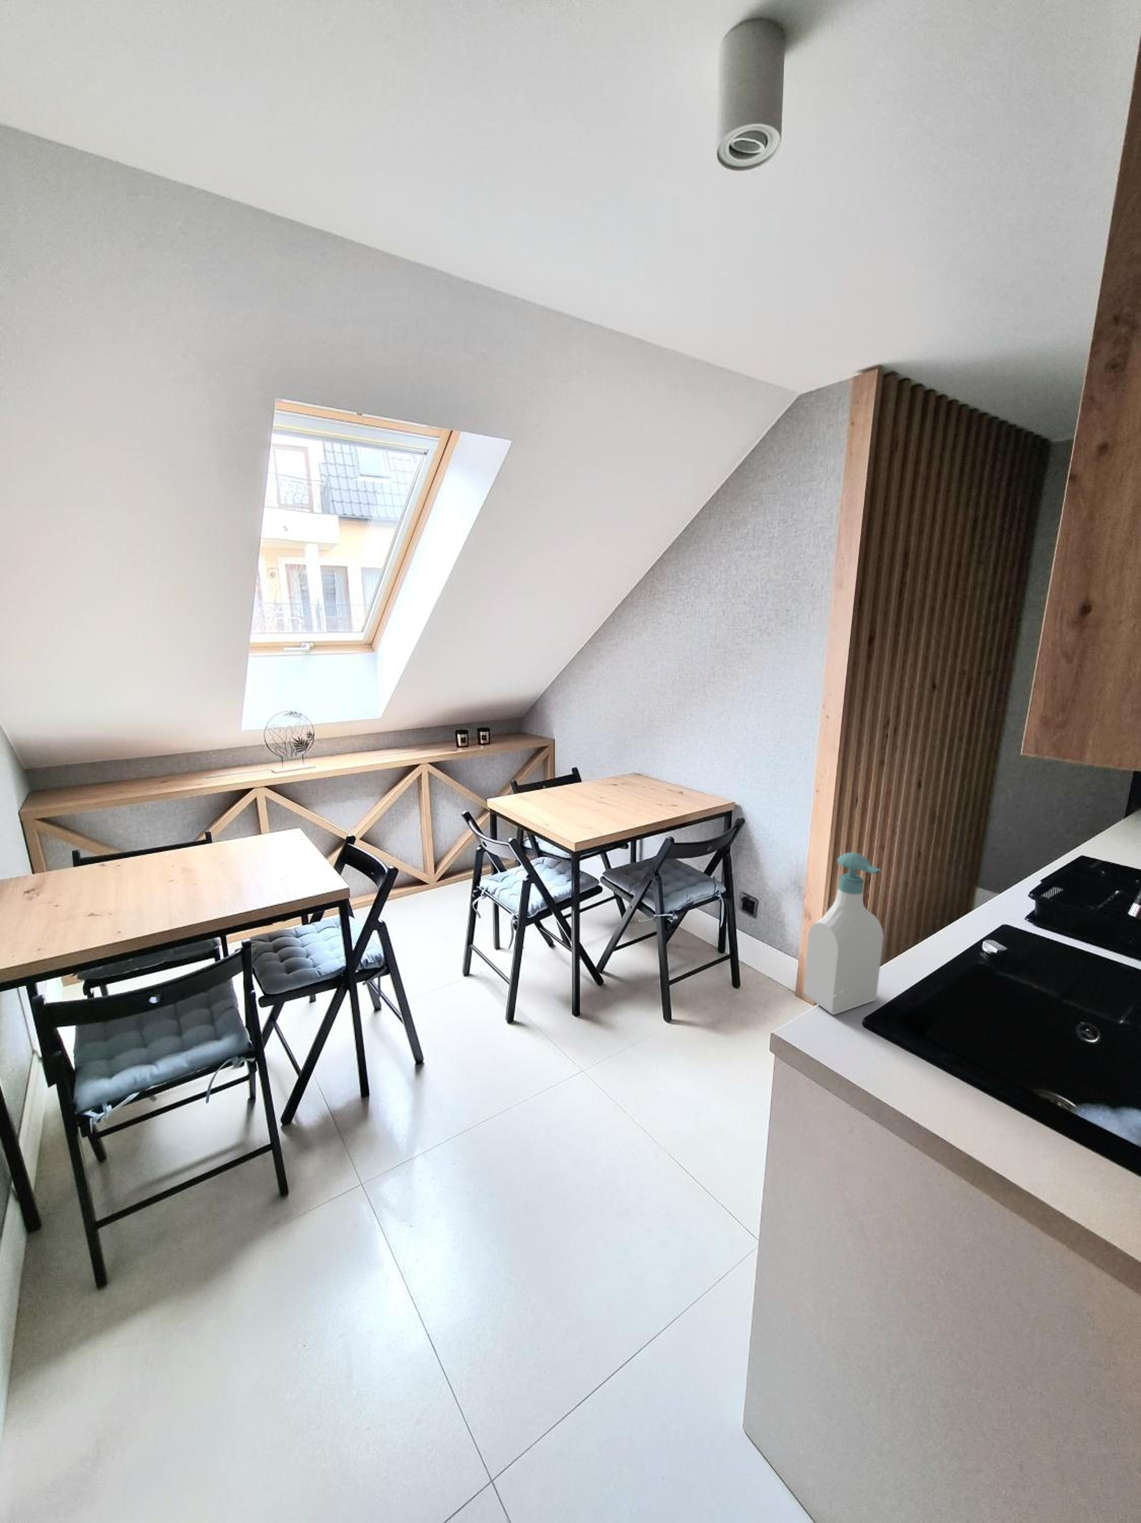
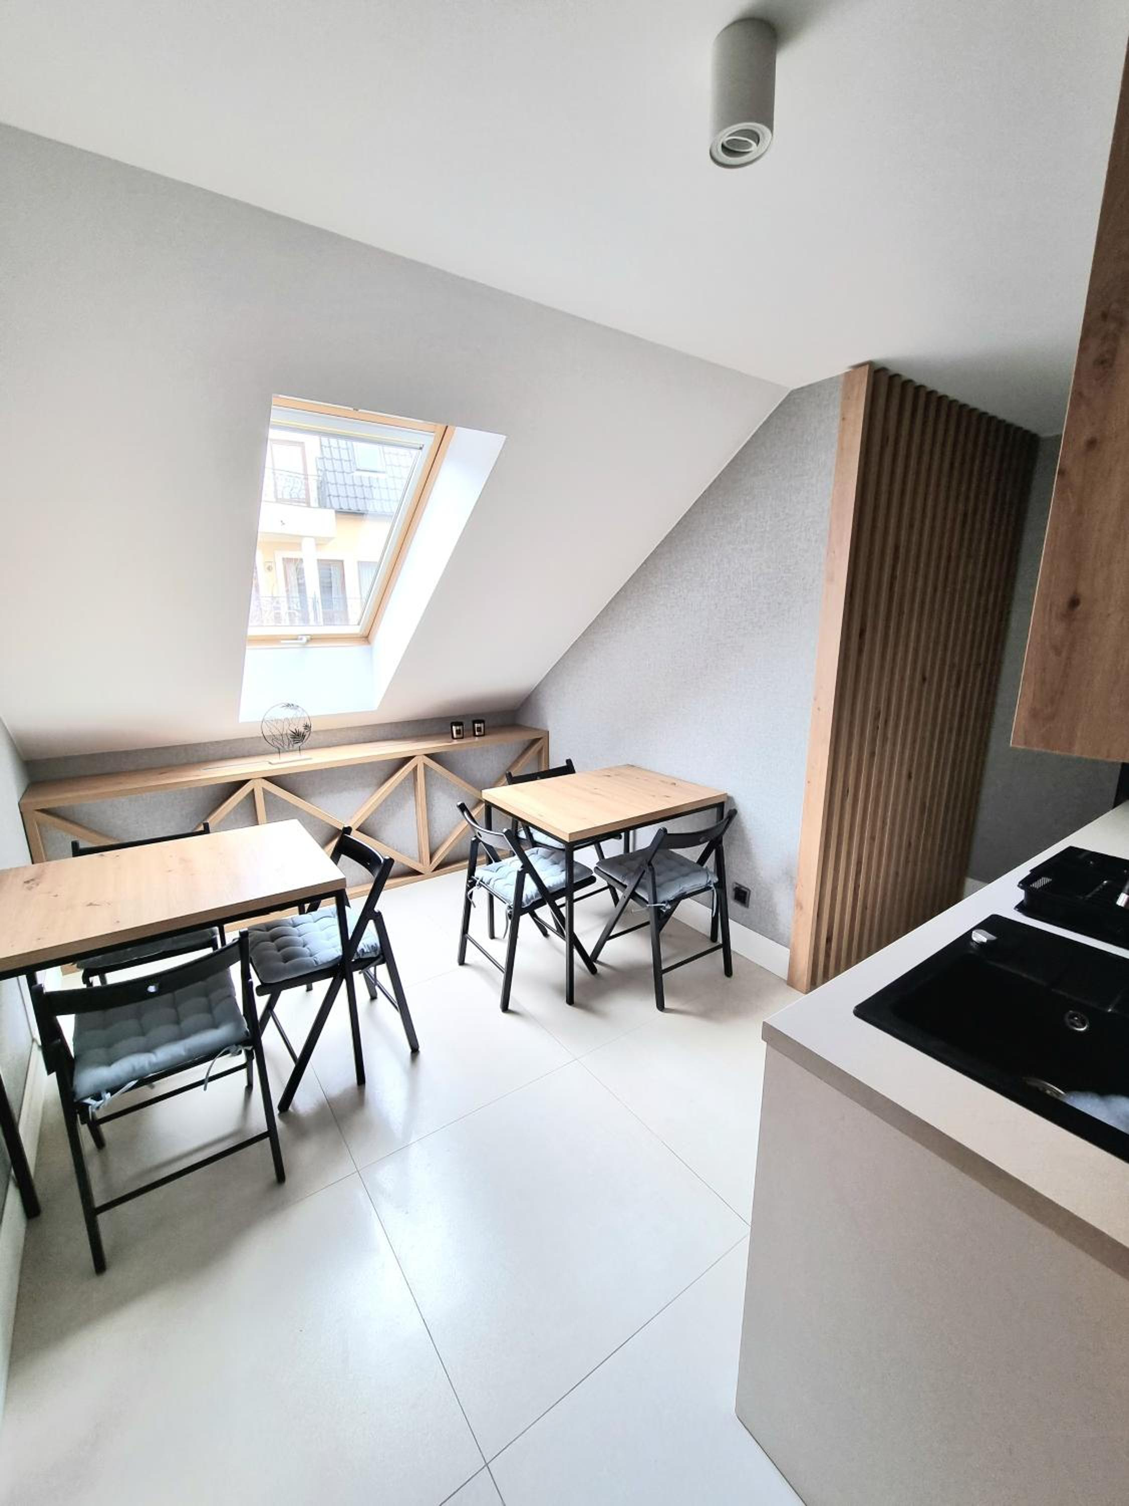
- soap bottle [803,851,885,1016]
